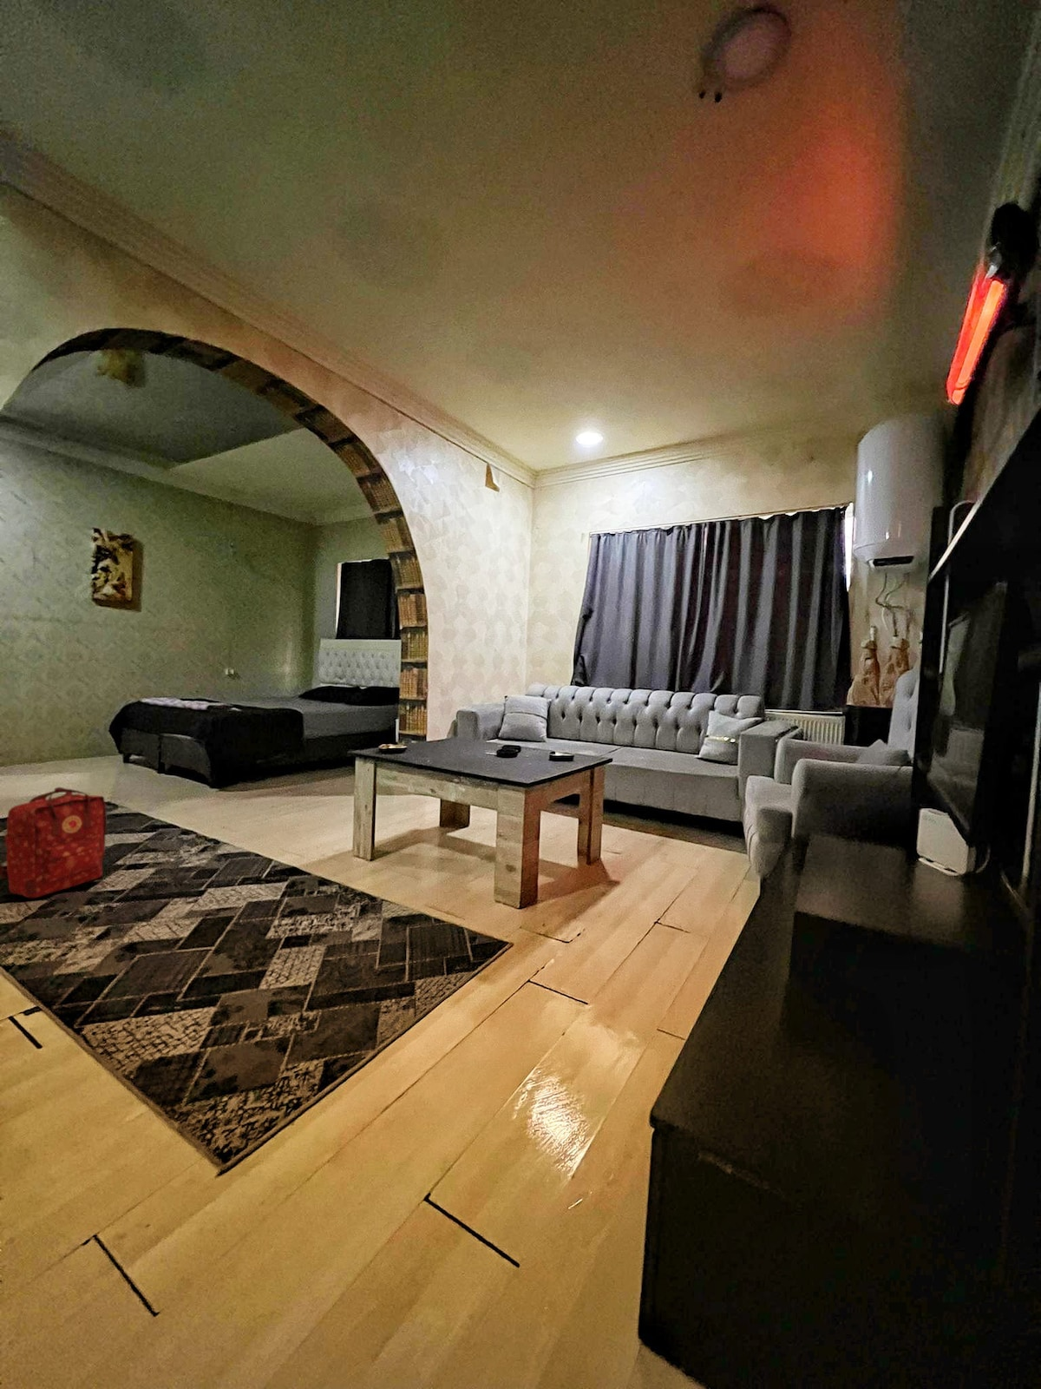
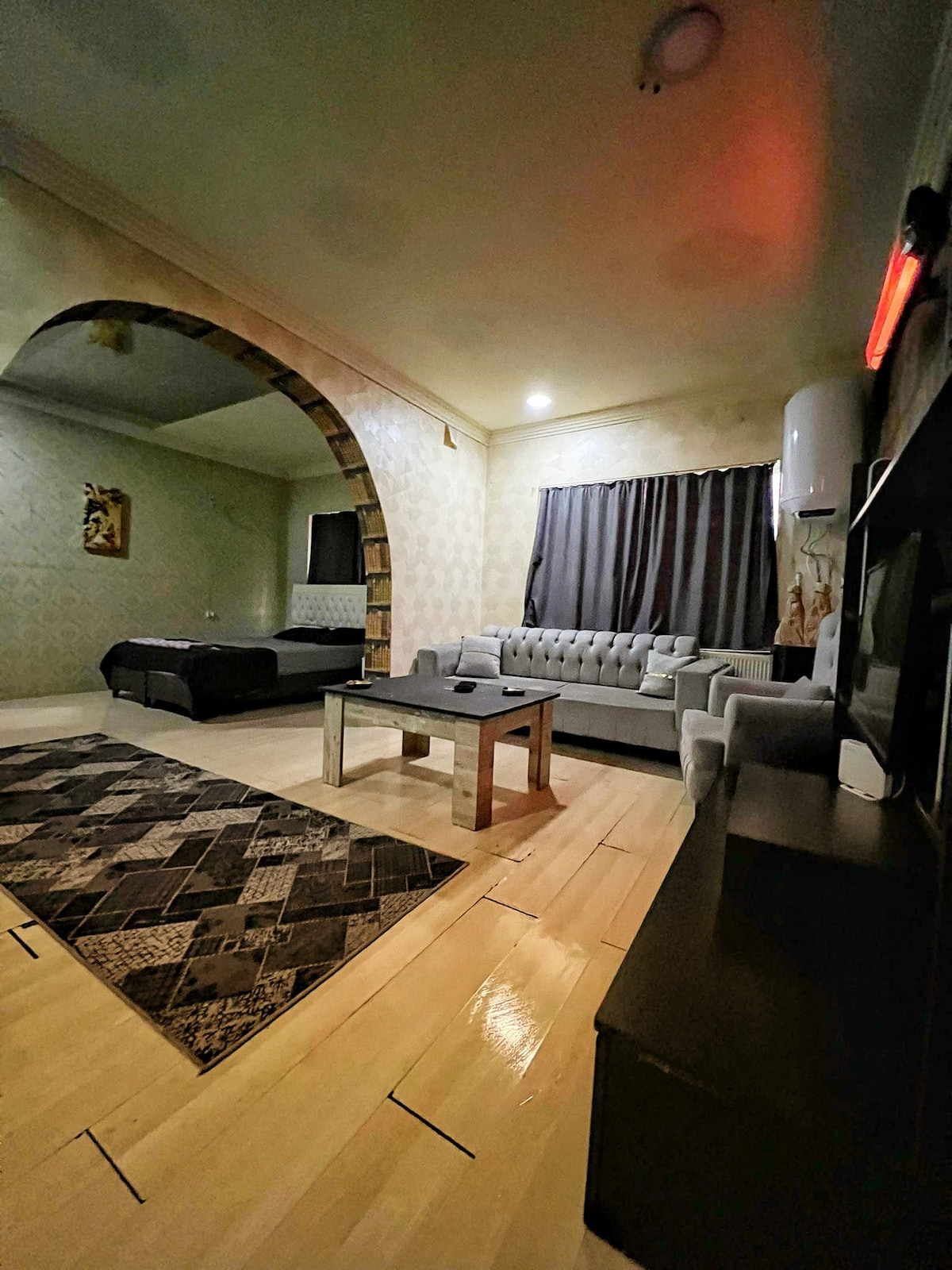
- backpack [0,786,107,899]
